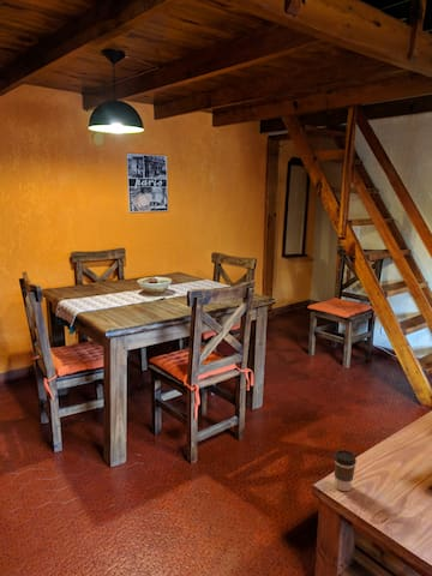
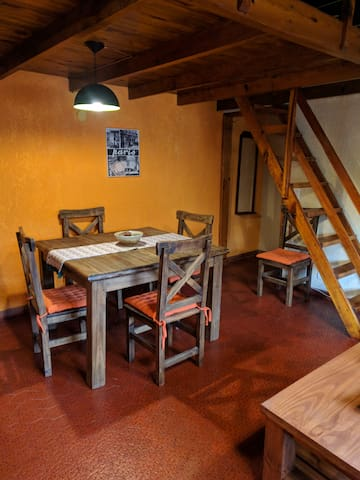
- coffee cup [334,449,358,492]
